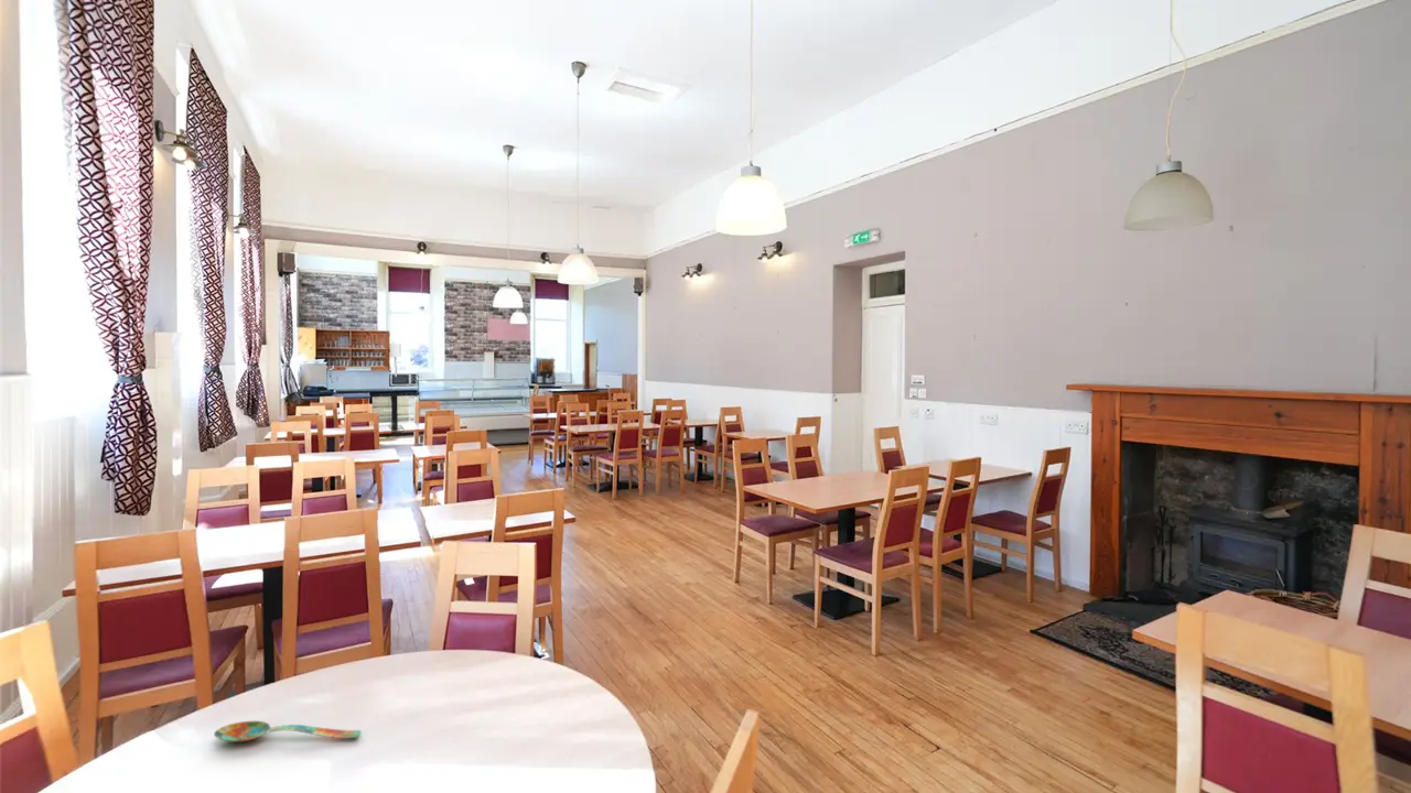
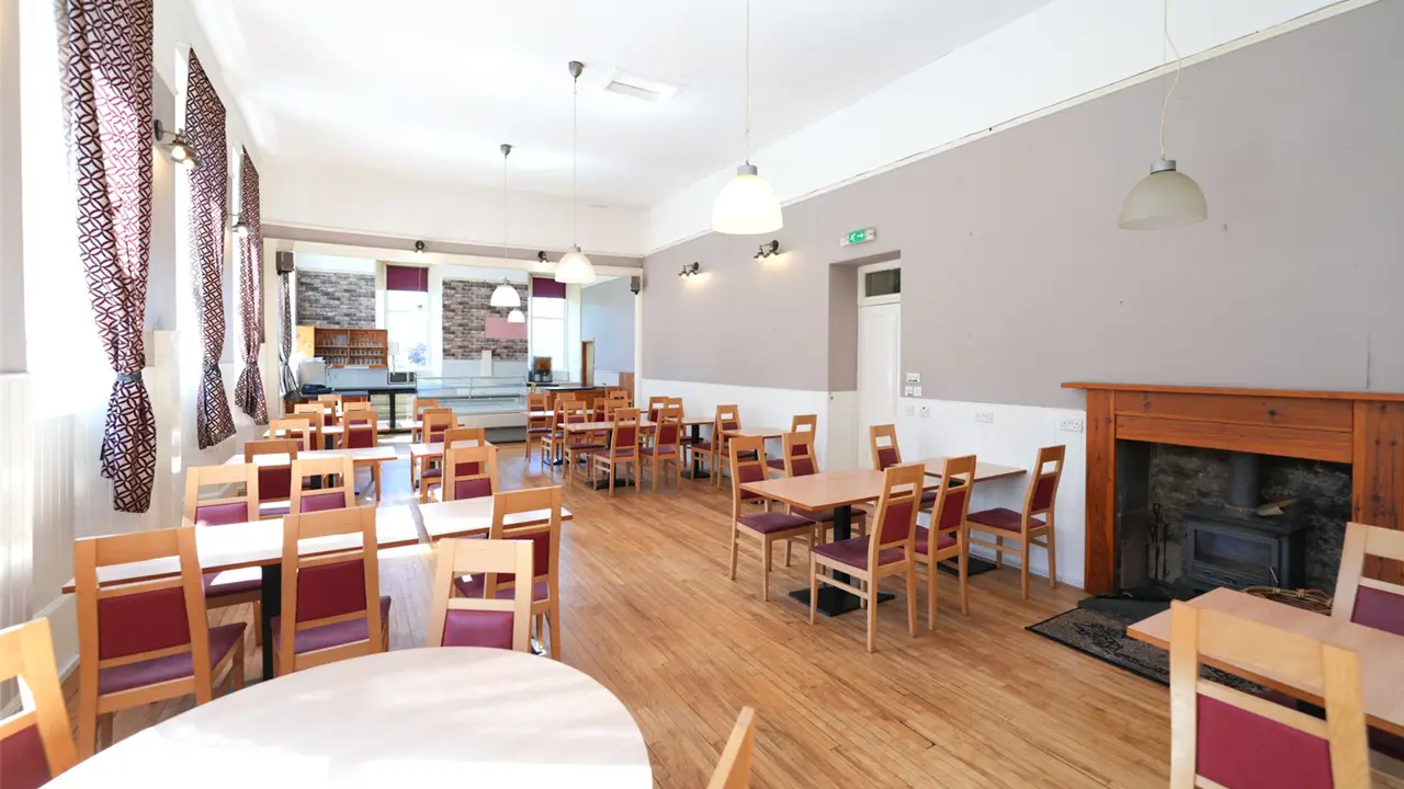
- spoon [213,720,363,743]
